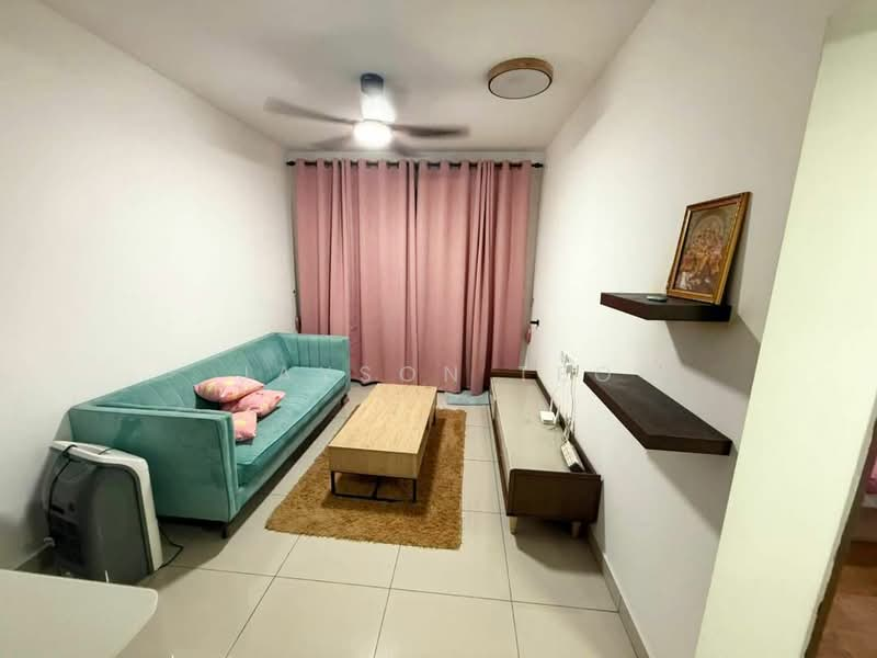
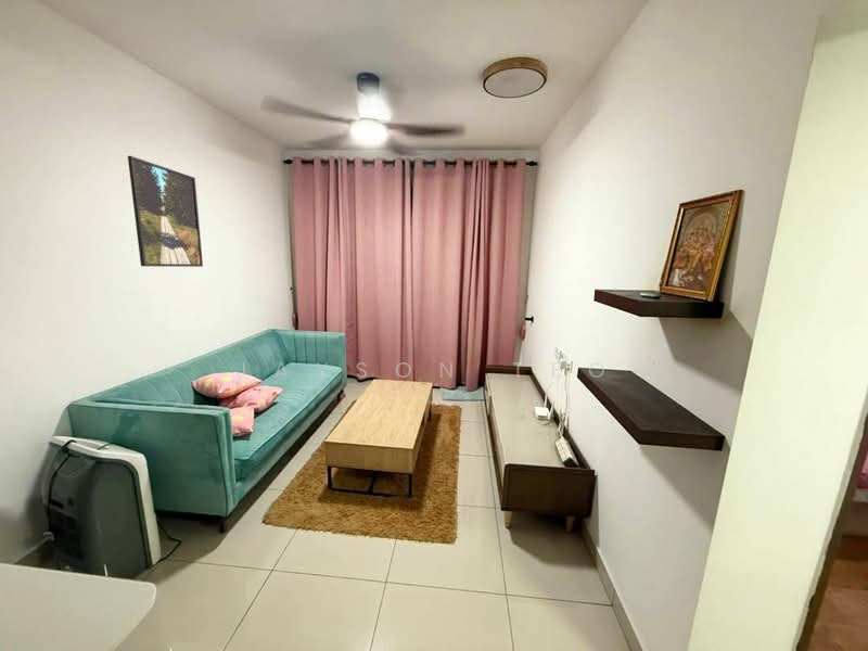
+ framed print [127,155,204,268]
